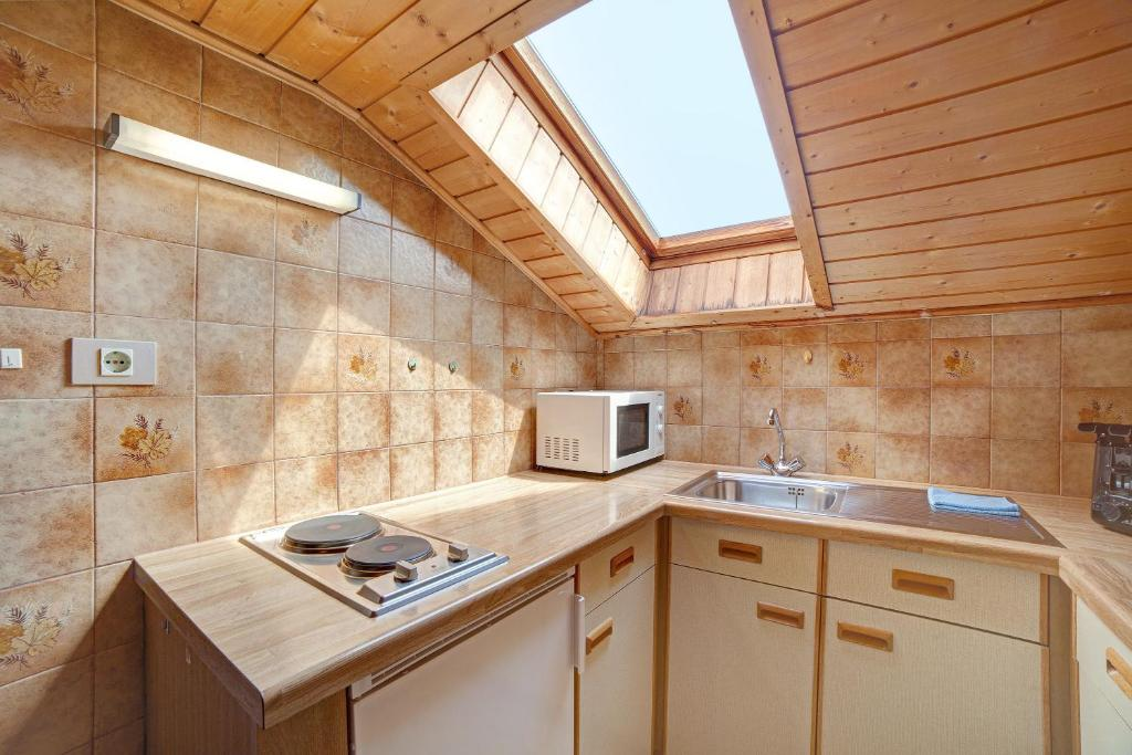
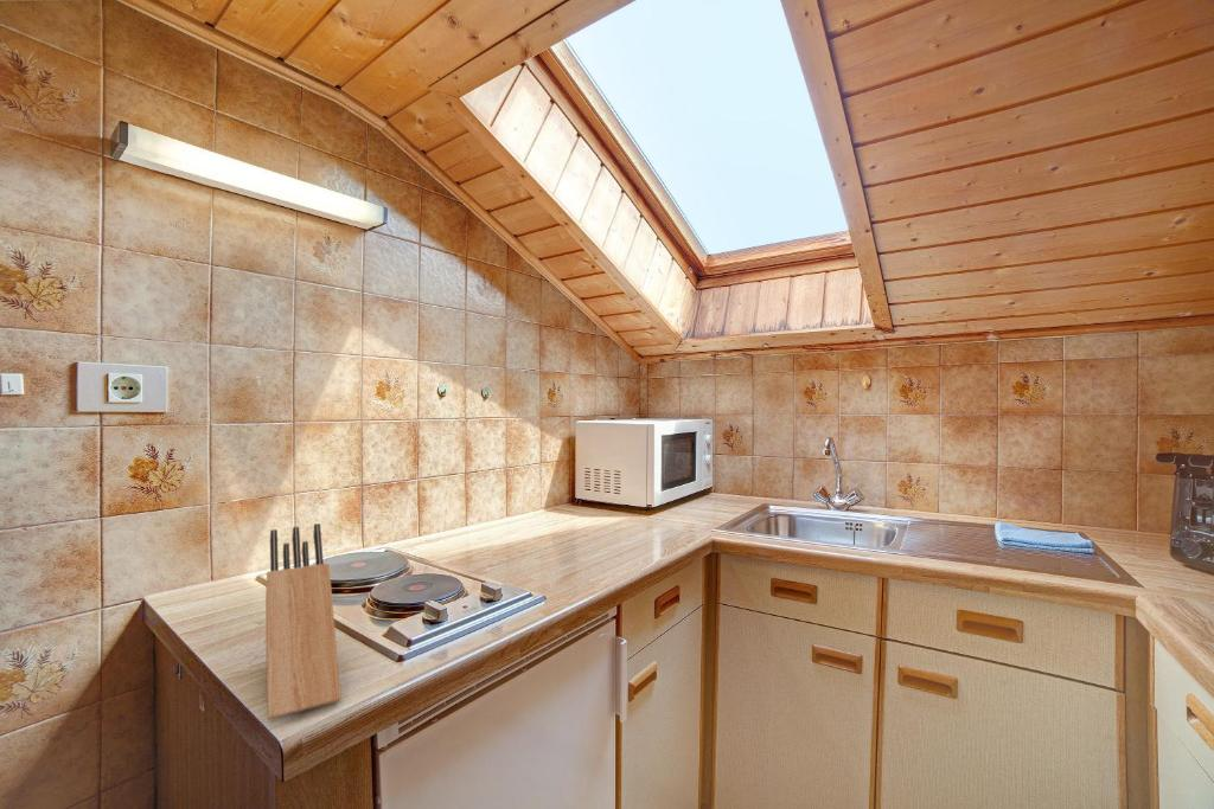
+ knife block [264,522,343,721]
